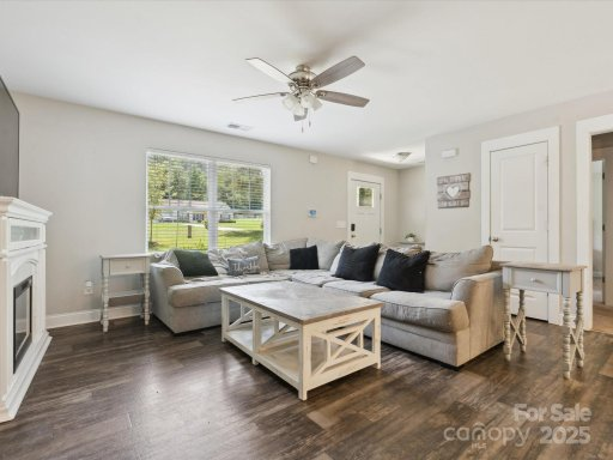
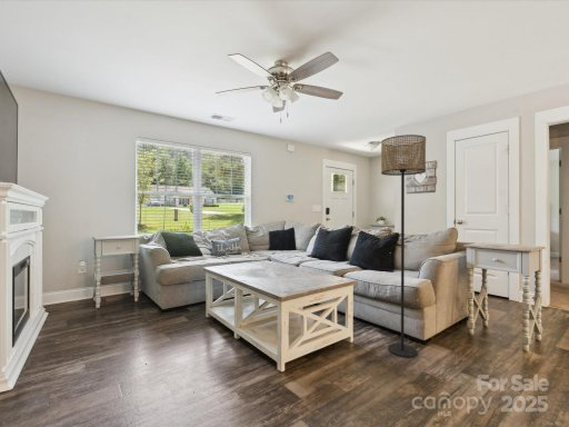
+ floor lamp [380,133,427,358]
